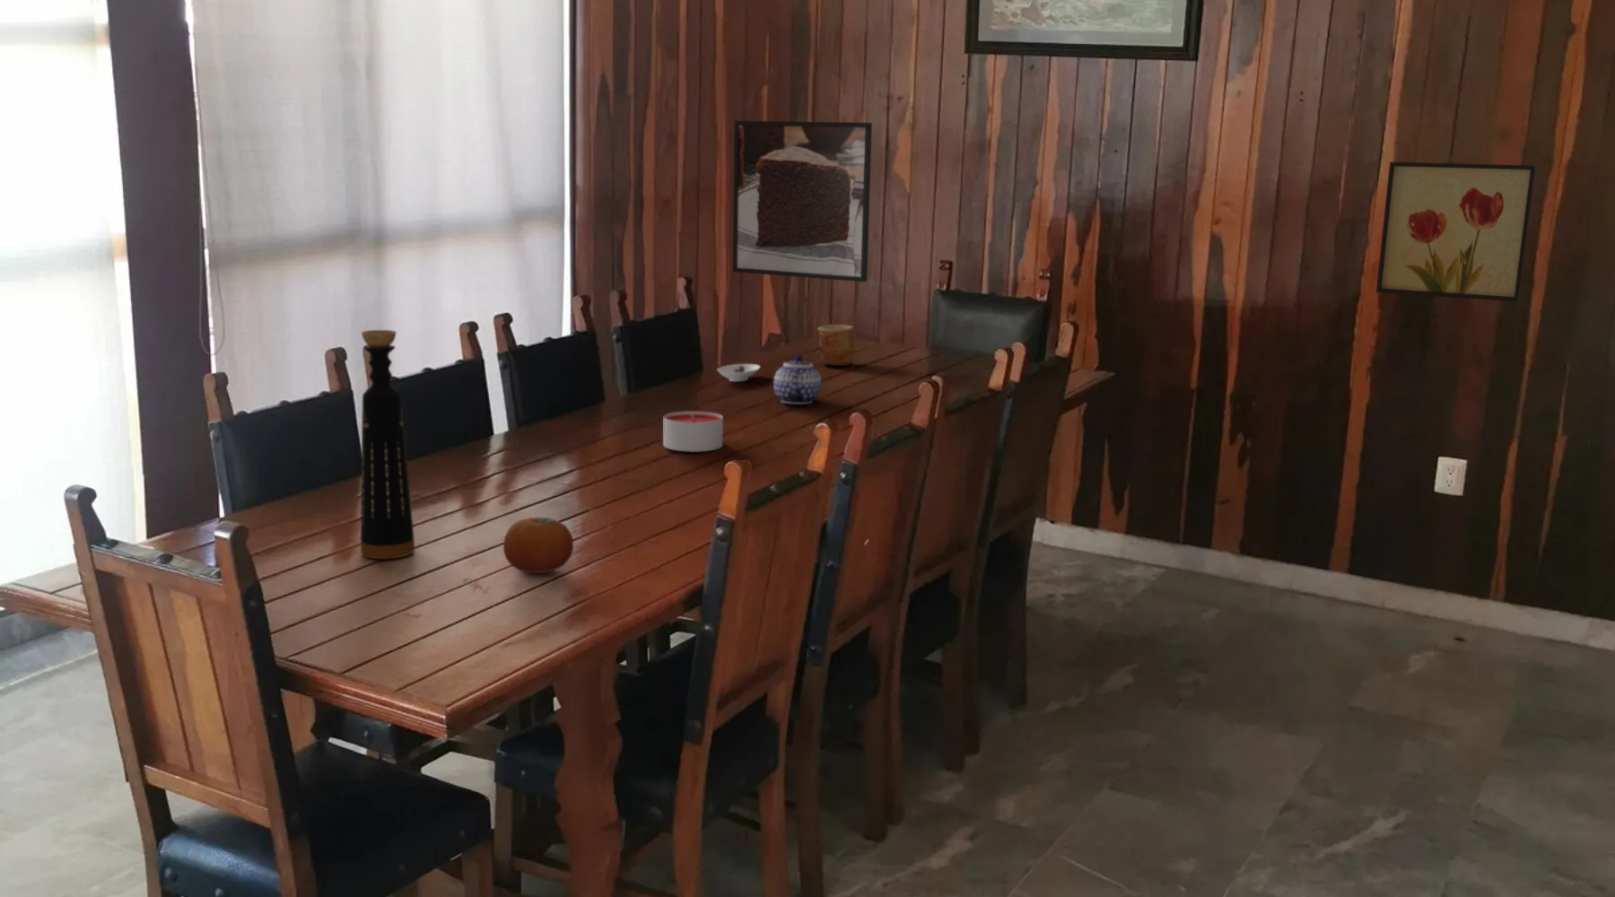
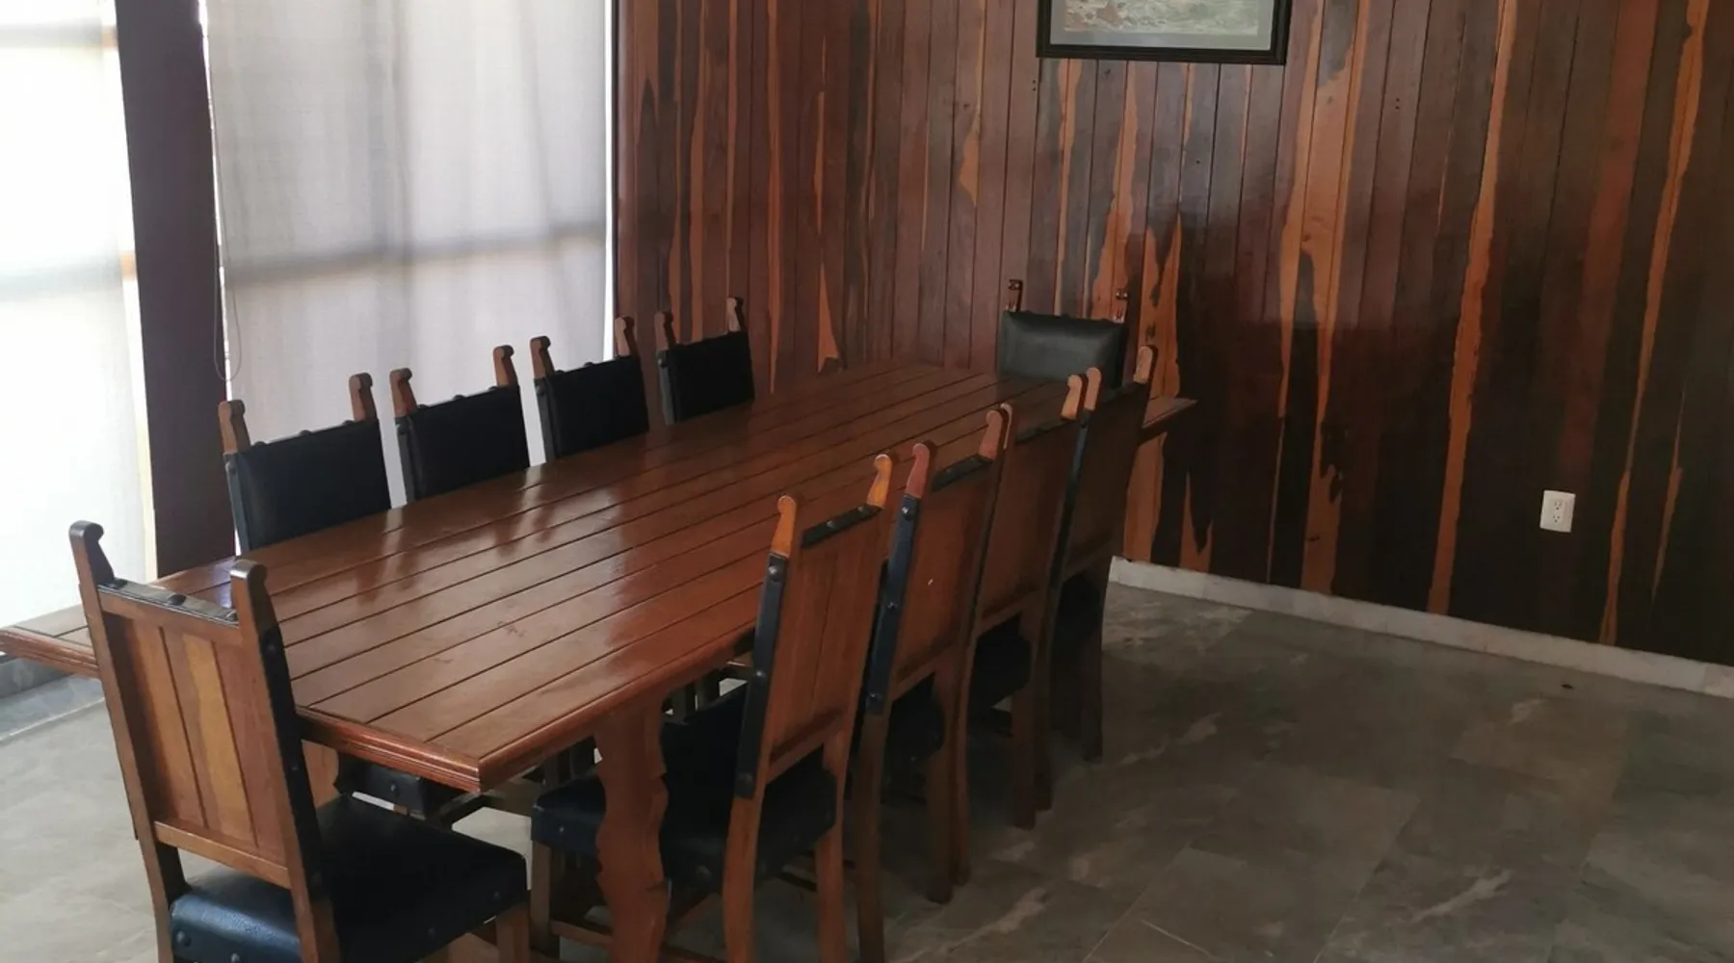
- fruit [503,517,574,574]
- bottle [360,329,415,560]
- wall art [1375,161,1537,303]
- teapot [772,355,822,405]
- saucer [717,363,761,382]
- candle [662,410,724,453]
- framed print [732,119,873,283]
- cup [816,324,855,367]
